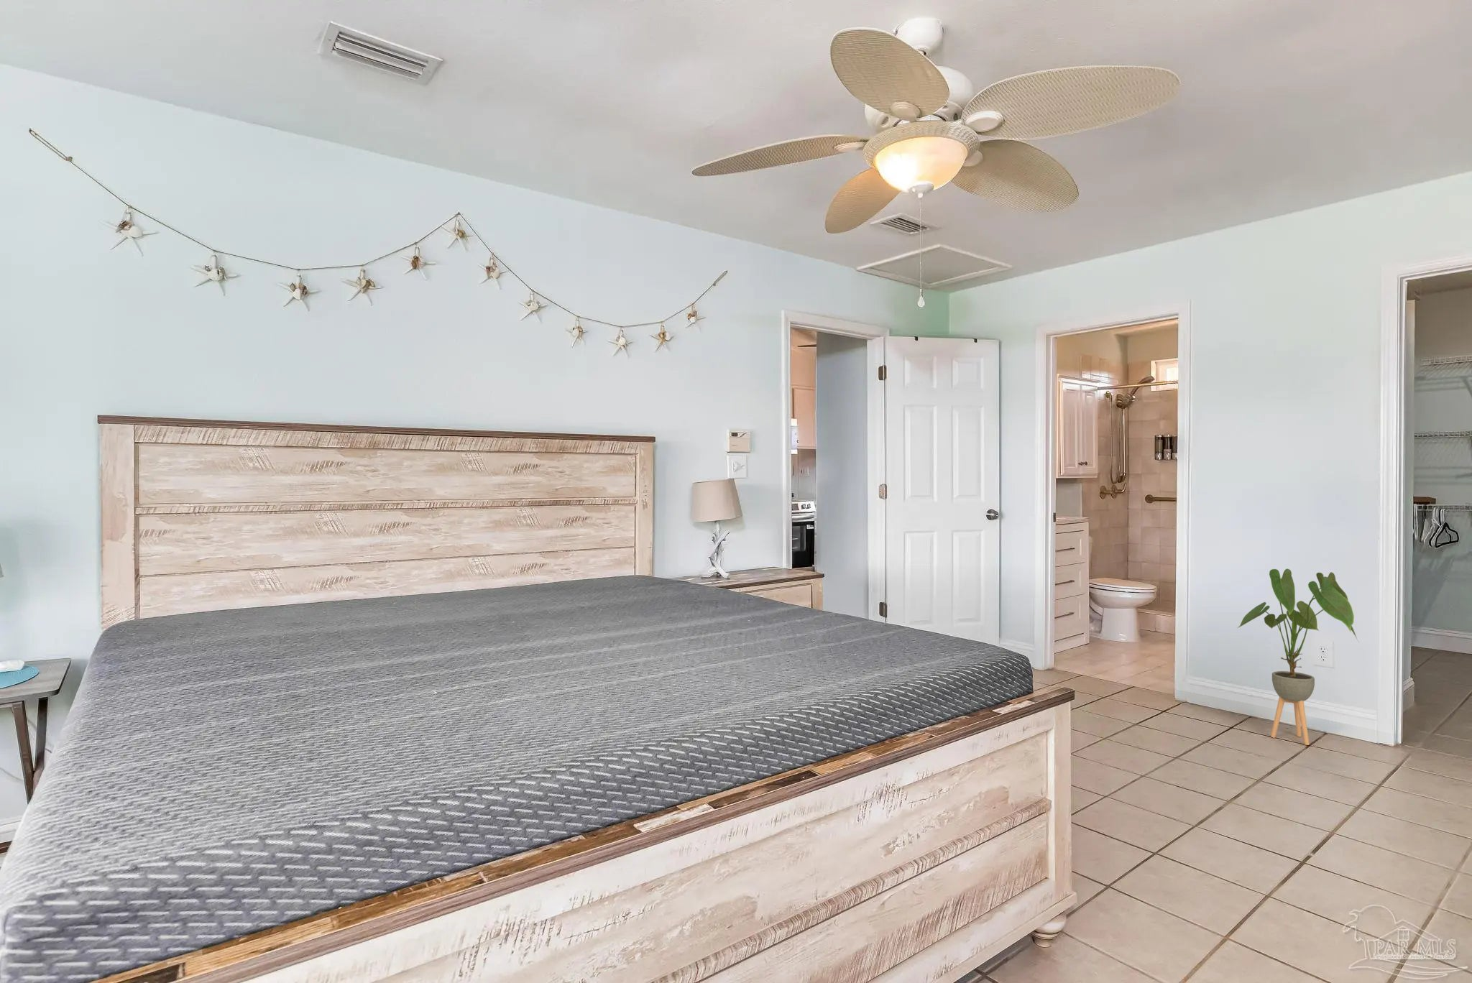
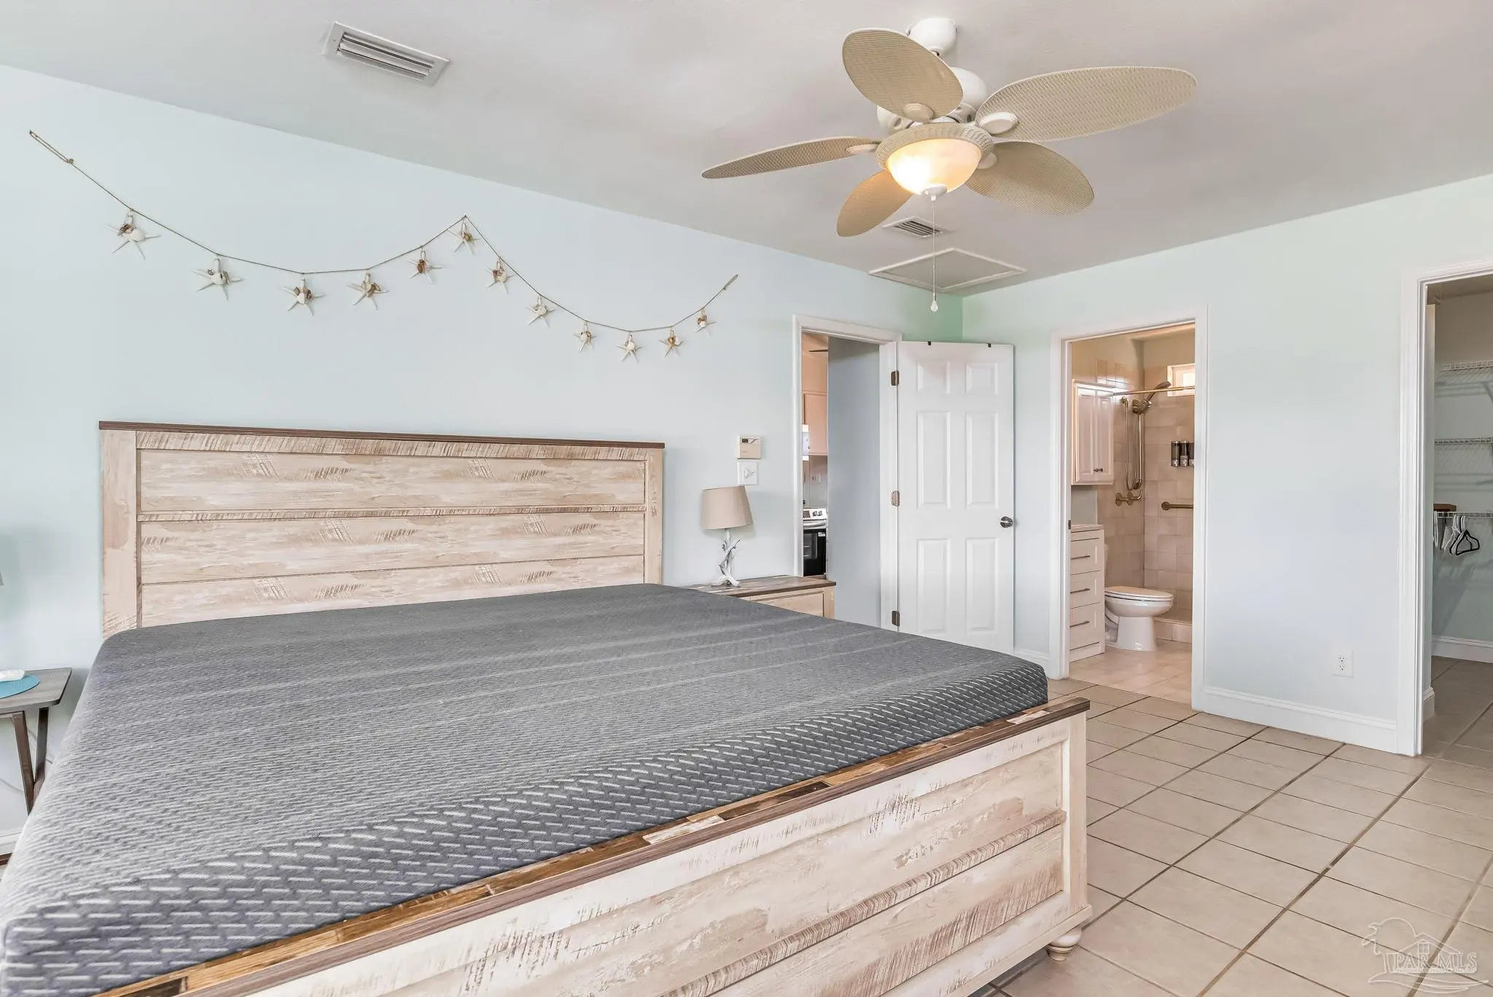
- house plant [1236,568,1360,746]
